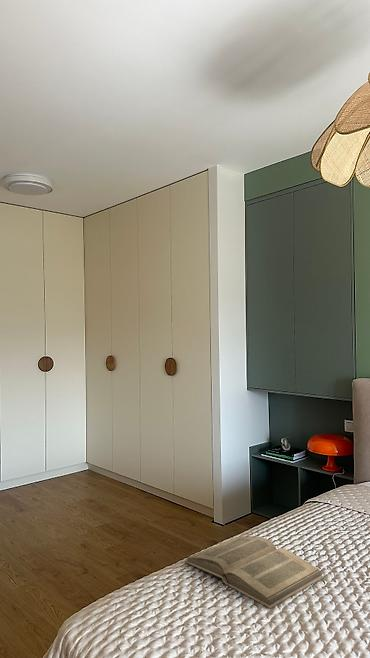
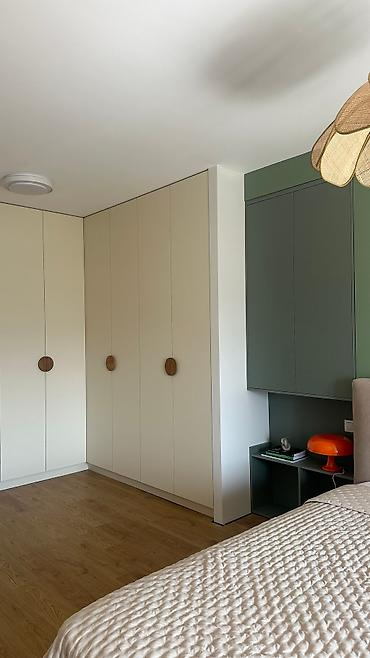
- book [184,535,324,609]
